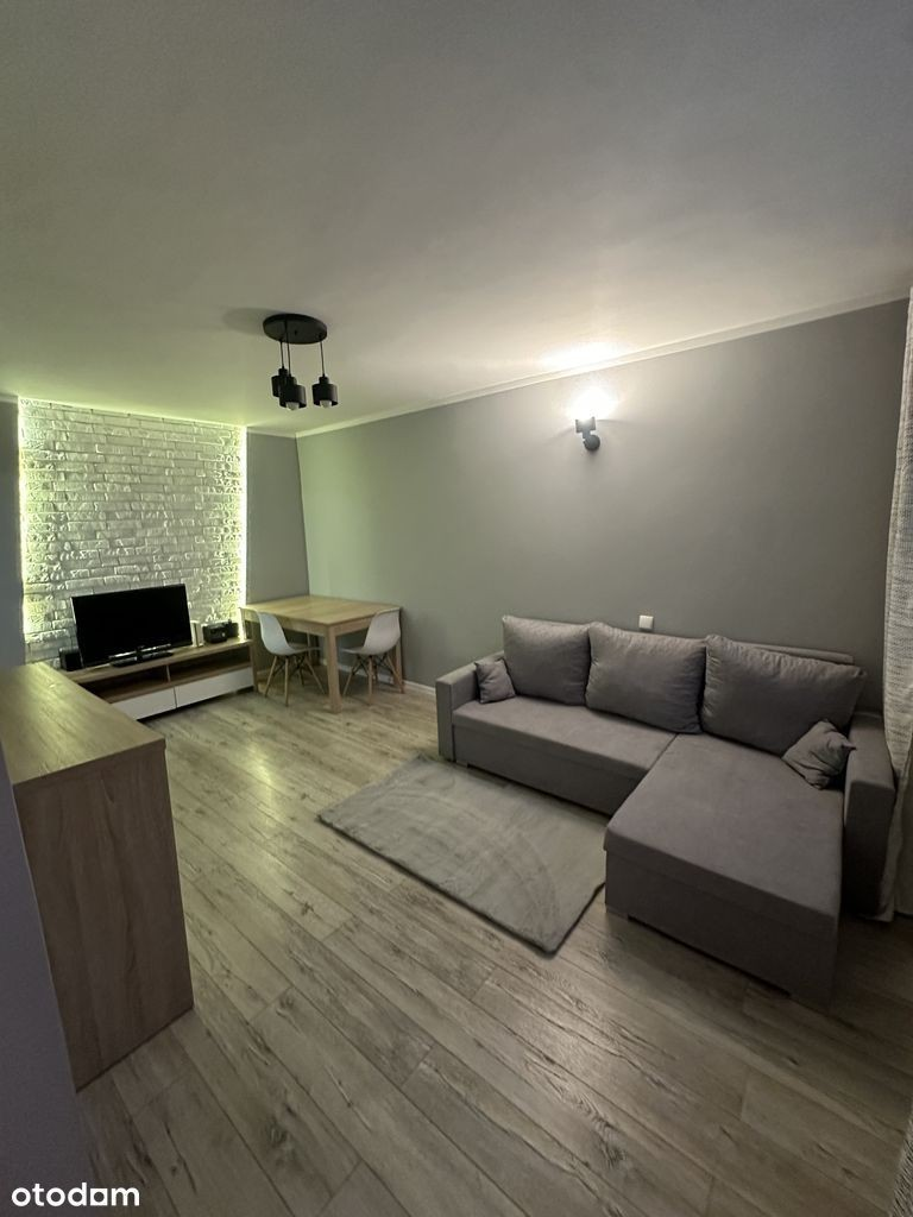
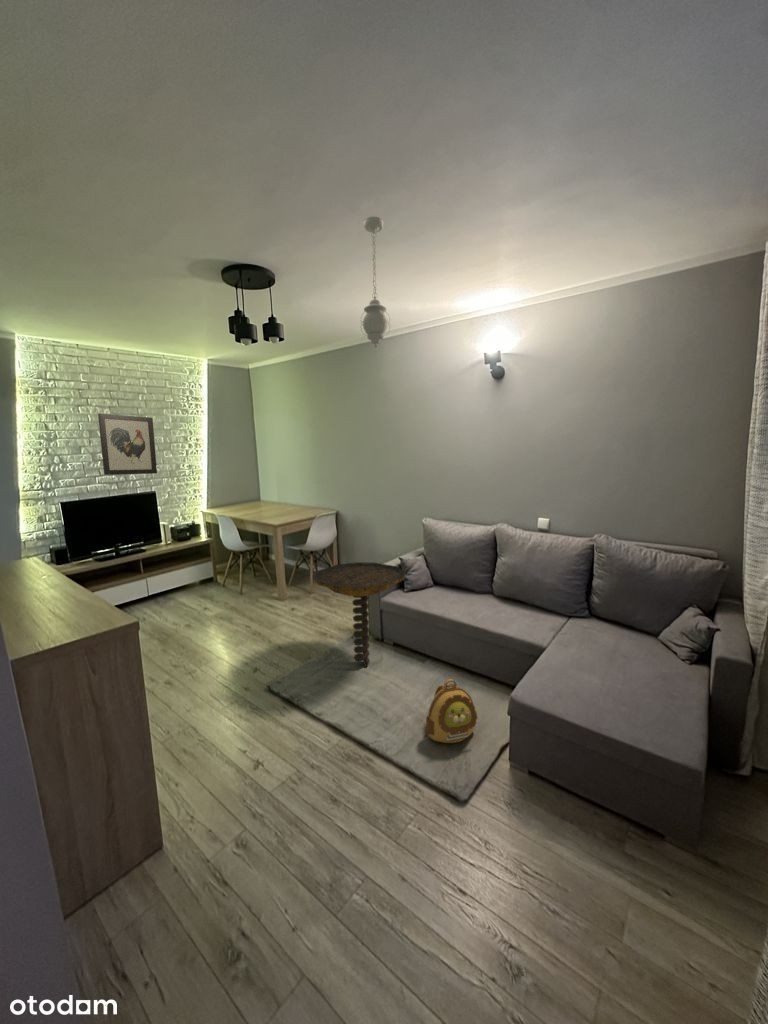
+ backpack [425,678,478,744]
+ side table [312,561,406,667]
+ pendant light [360,216,391,348]
+ wall art [97,413,158,476]
